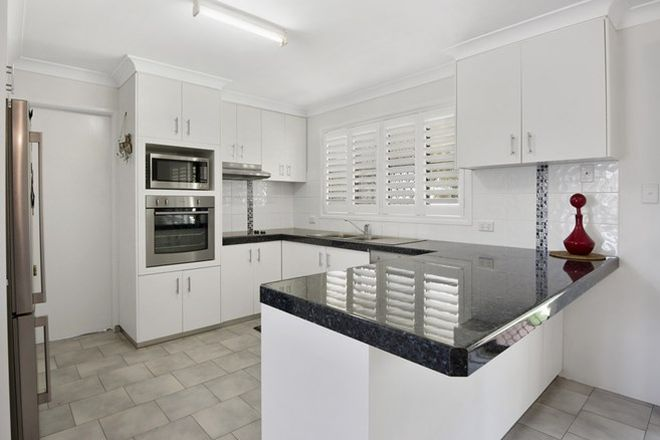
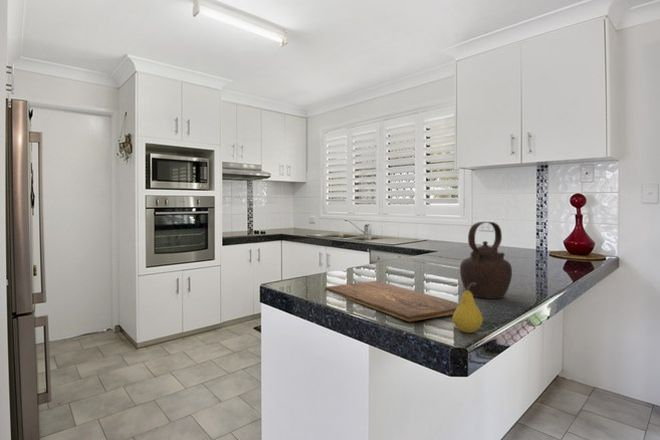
+ fruit [452,283,484,334]
+ teapot [459,221,513,300]
+ cutting board [324,280,460,323]
